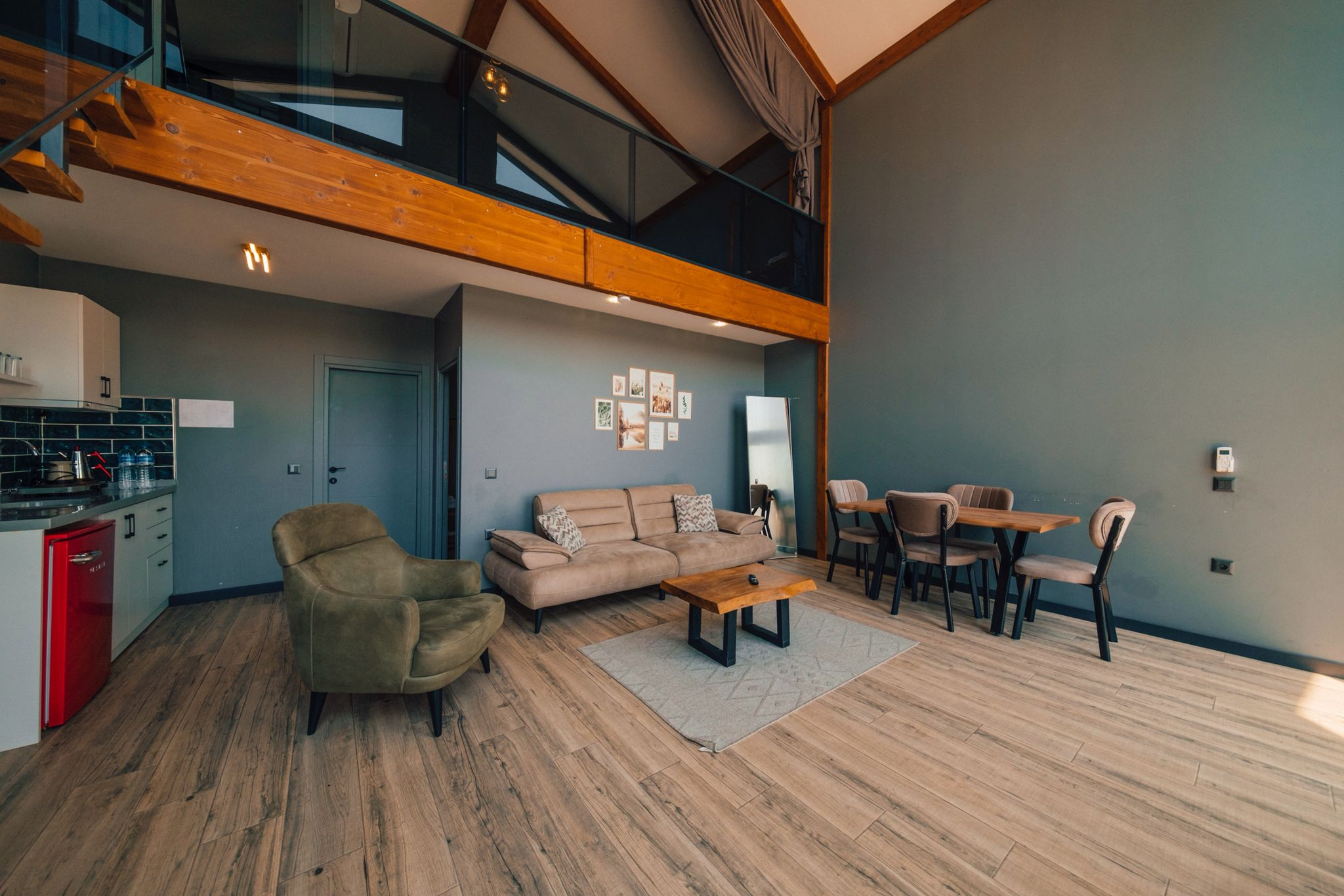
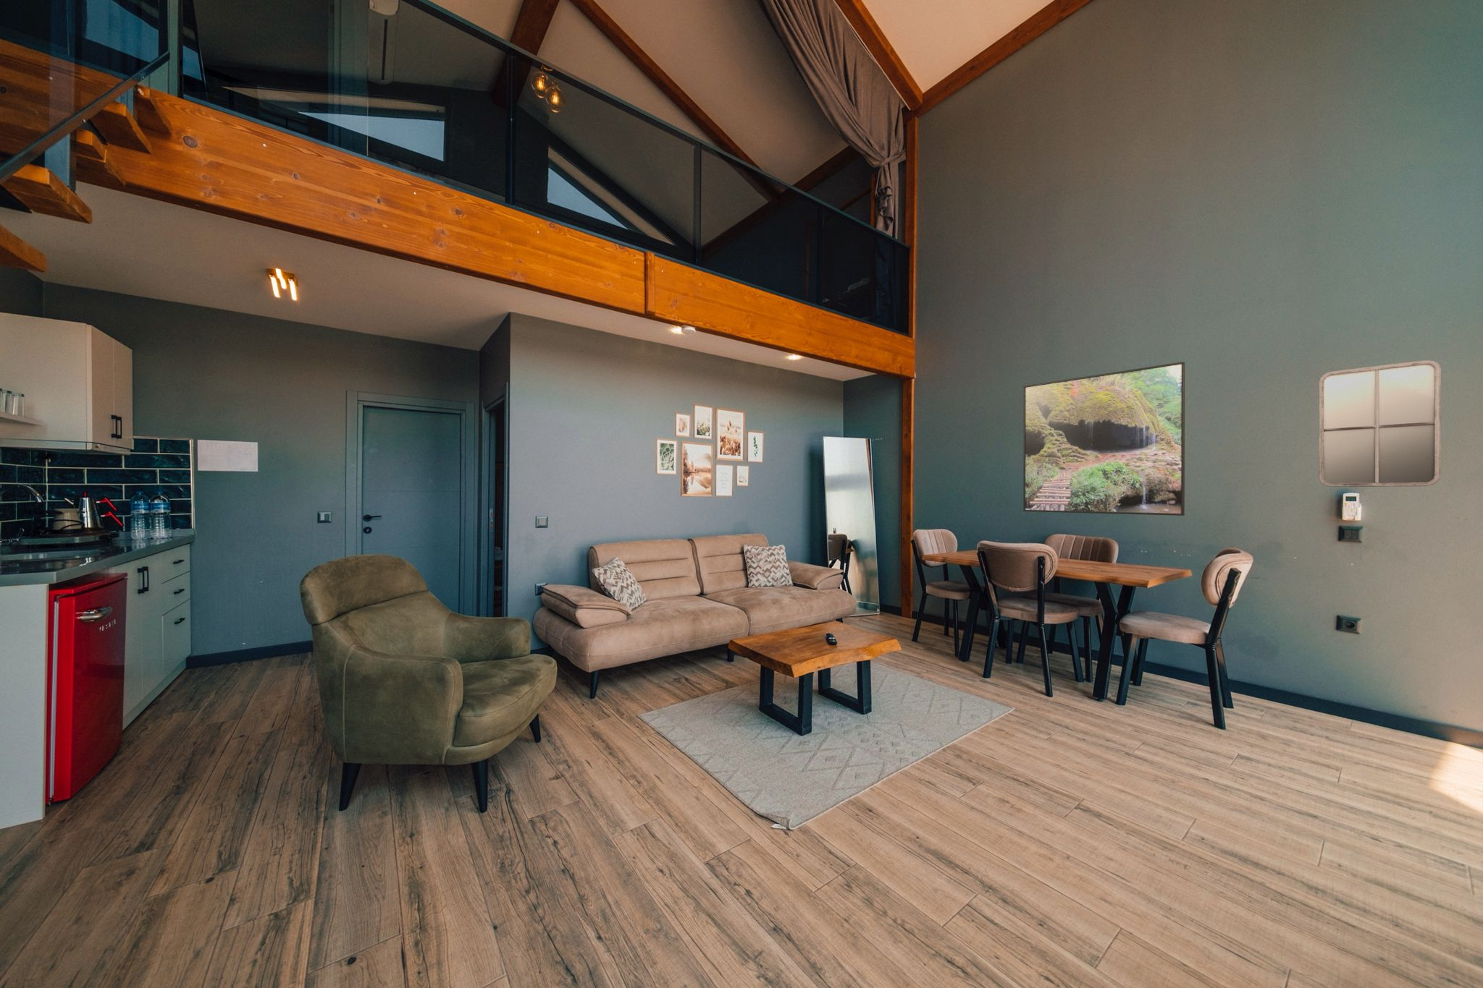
+ home mirror [1317,359,1442,487]
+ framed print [1023,361,1185,516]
